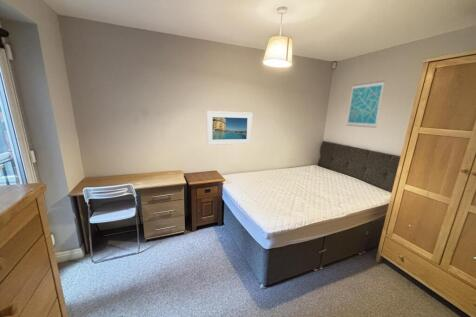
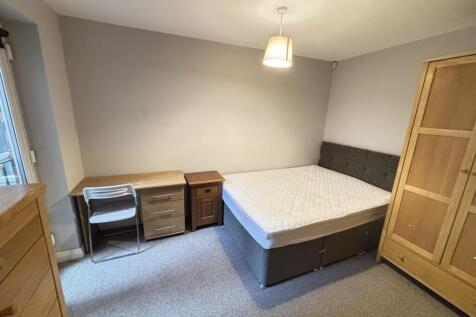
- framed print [206,110,253,146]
- wall art [345,80,386,129]
